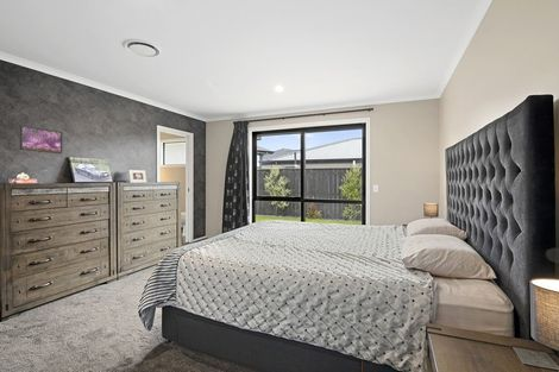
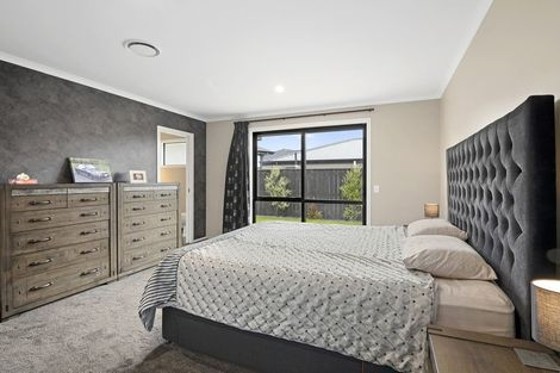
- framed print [19,124,63,155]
